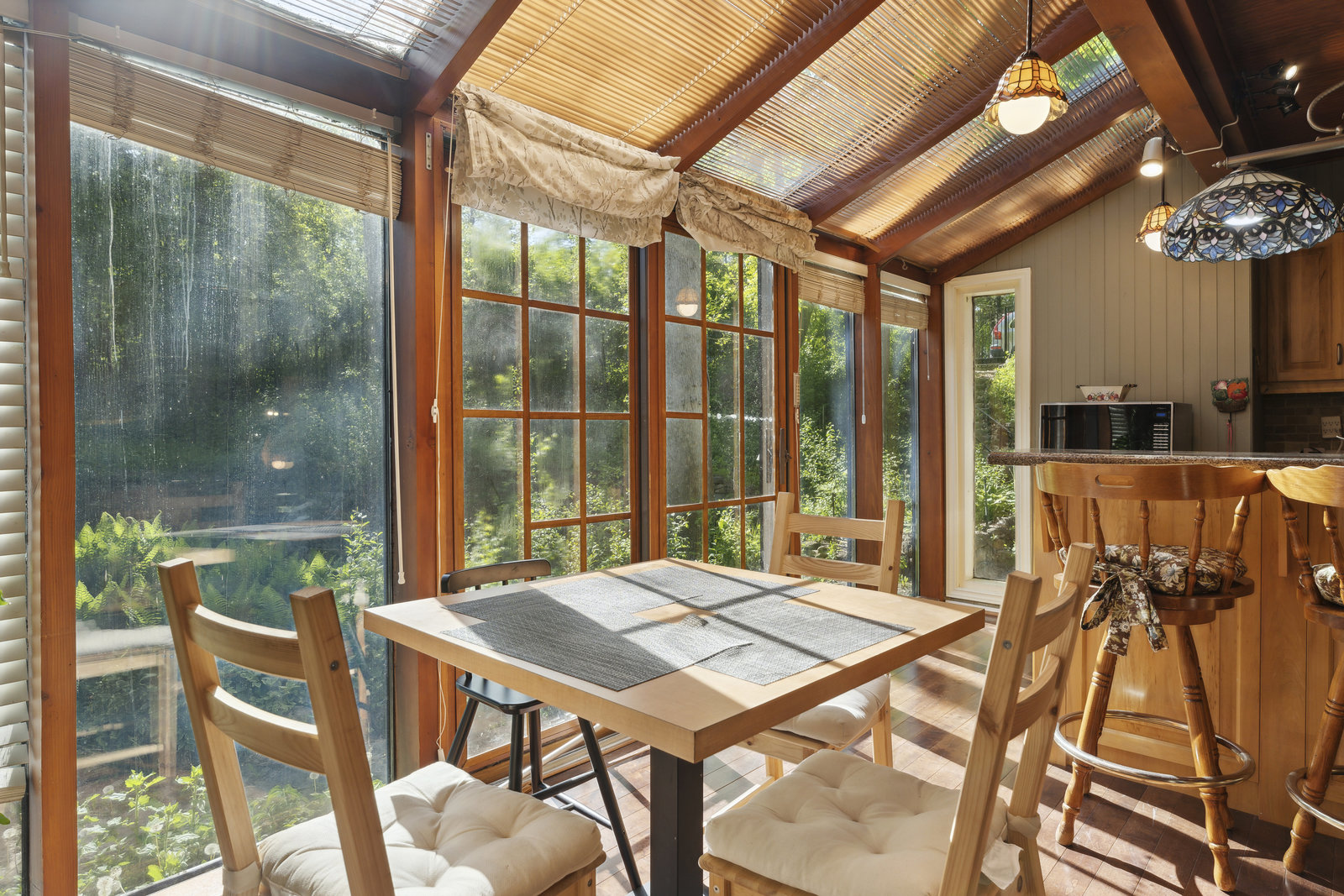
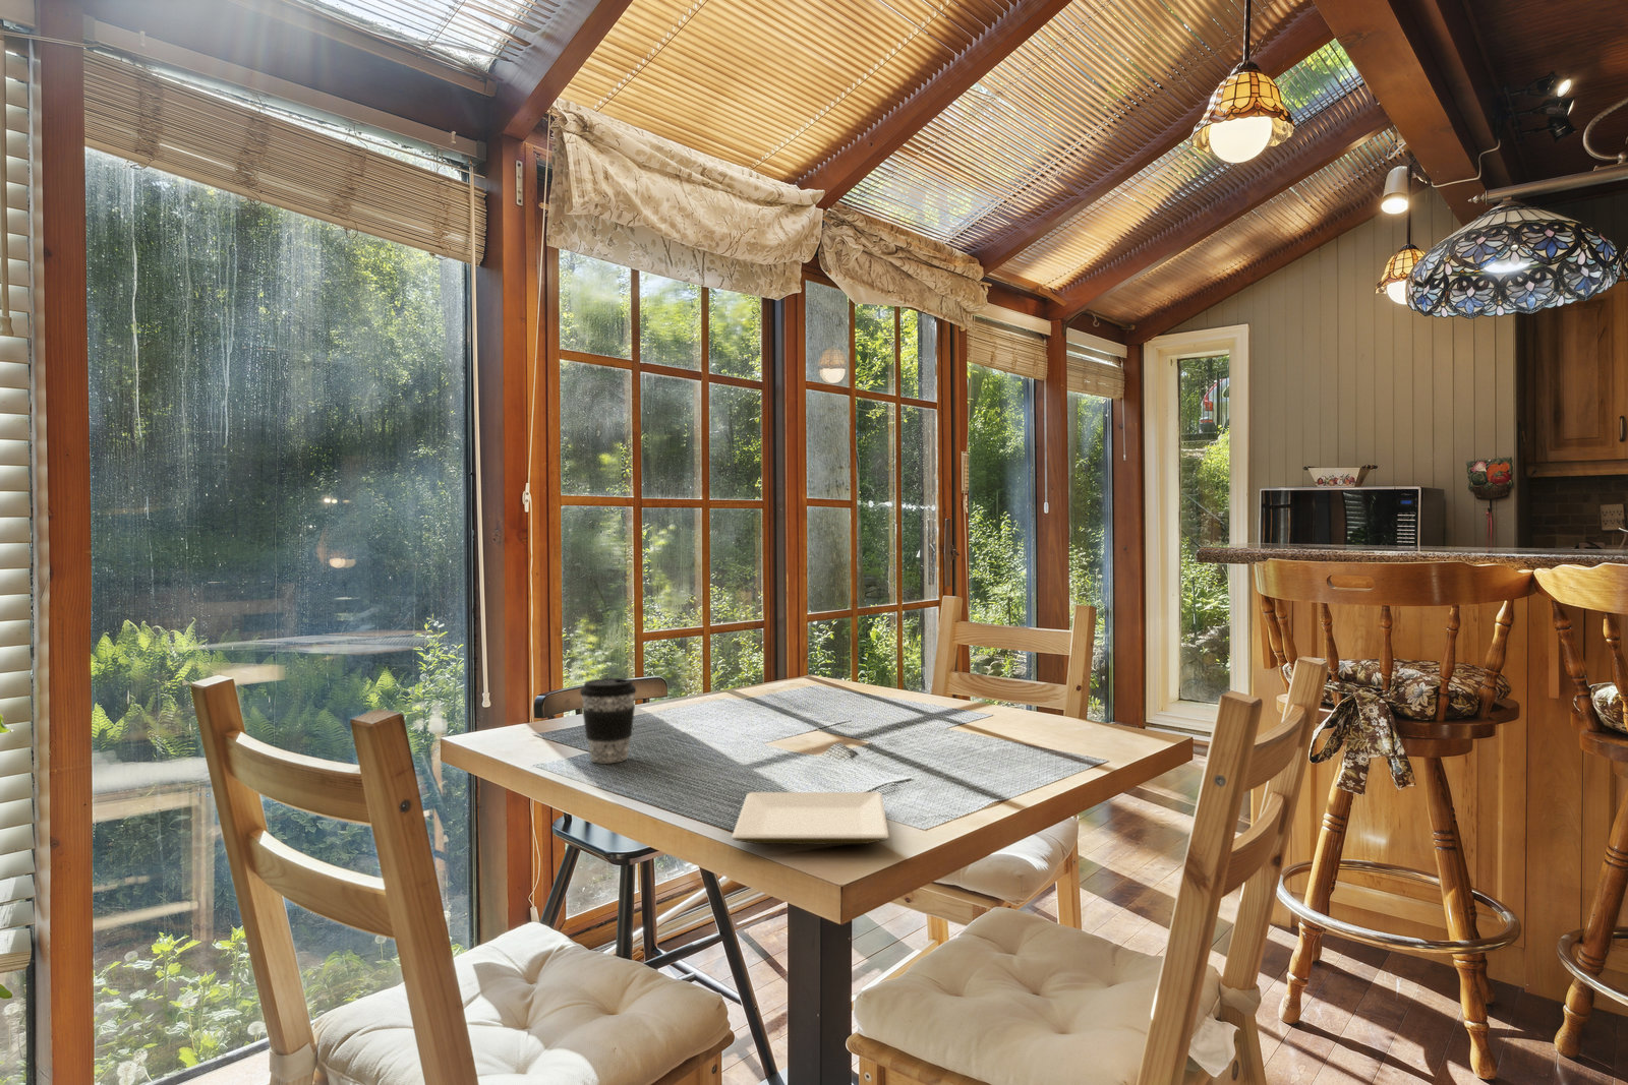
+ plate [730,791,890,845]
+ coffee cup [579,677,637,764]
